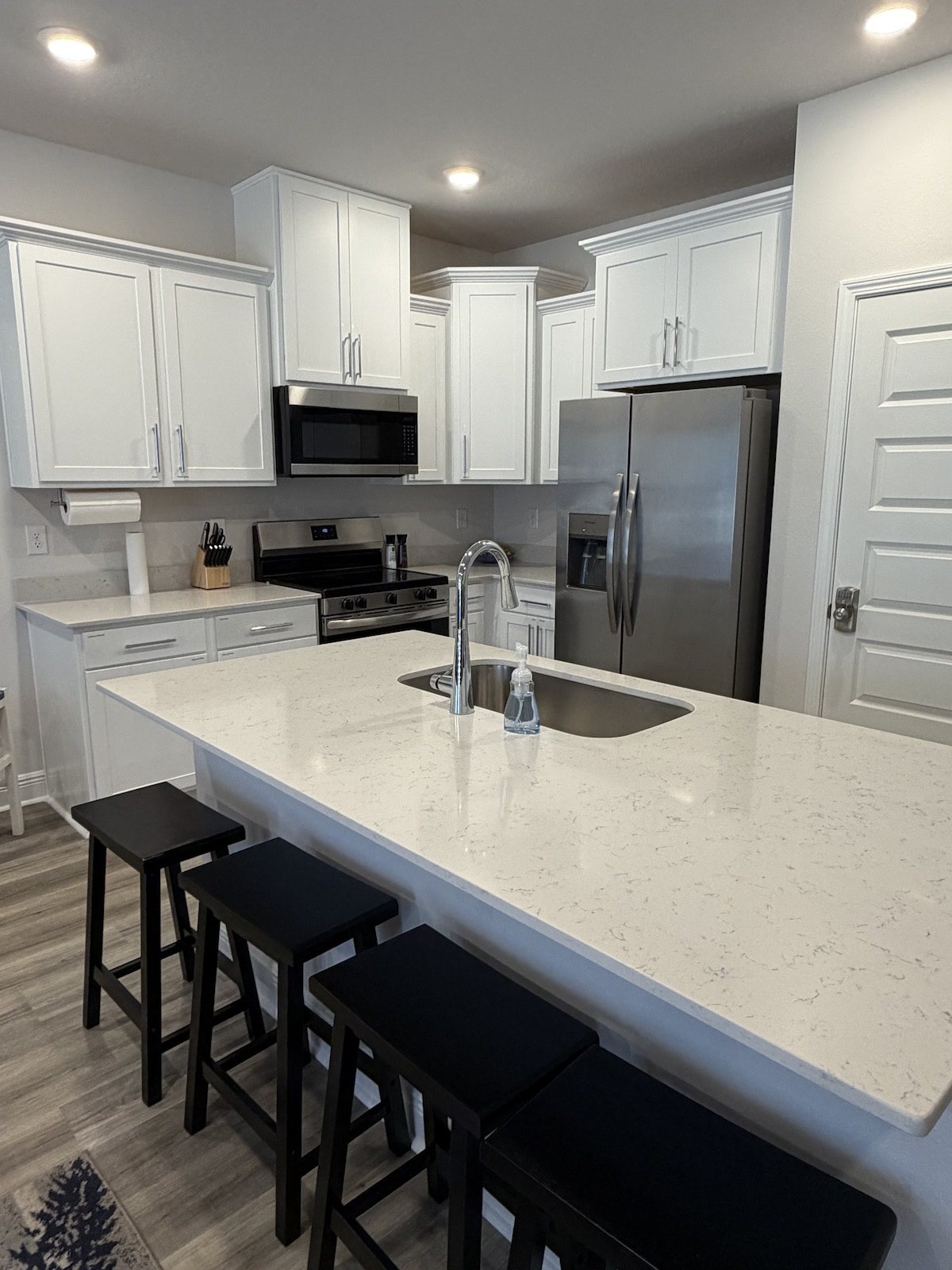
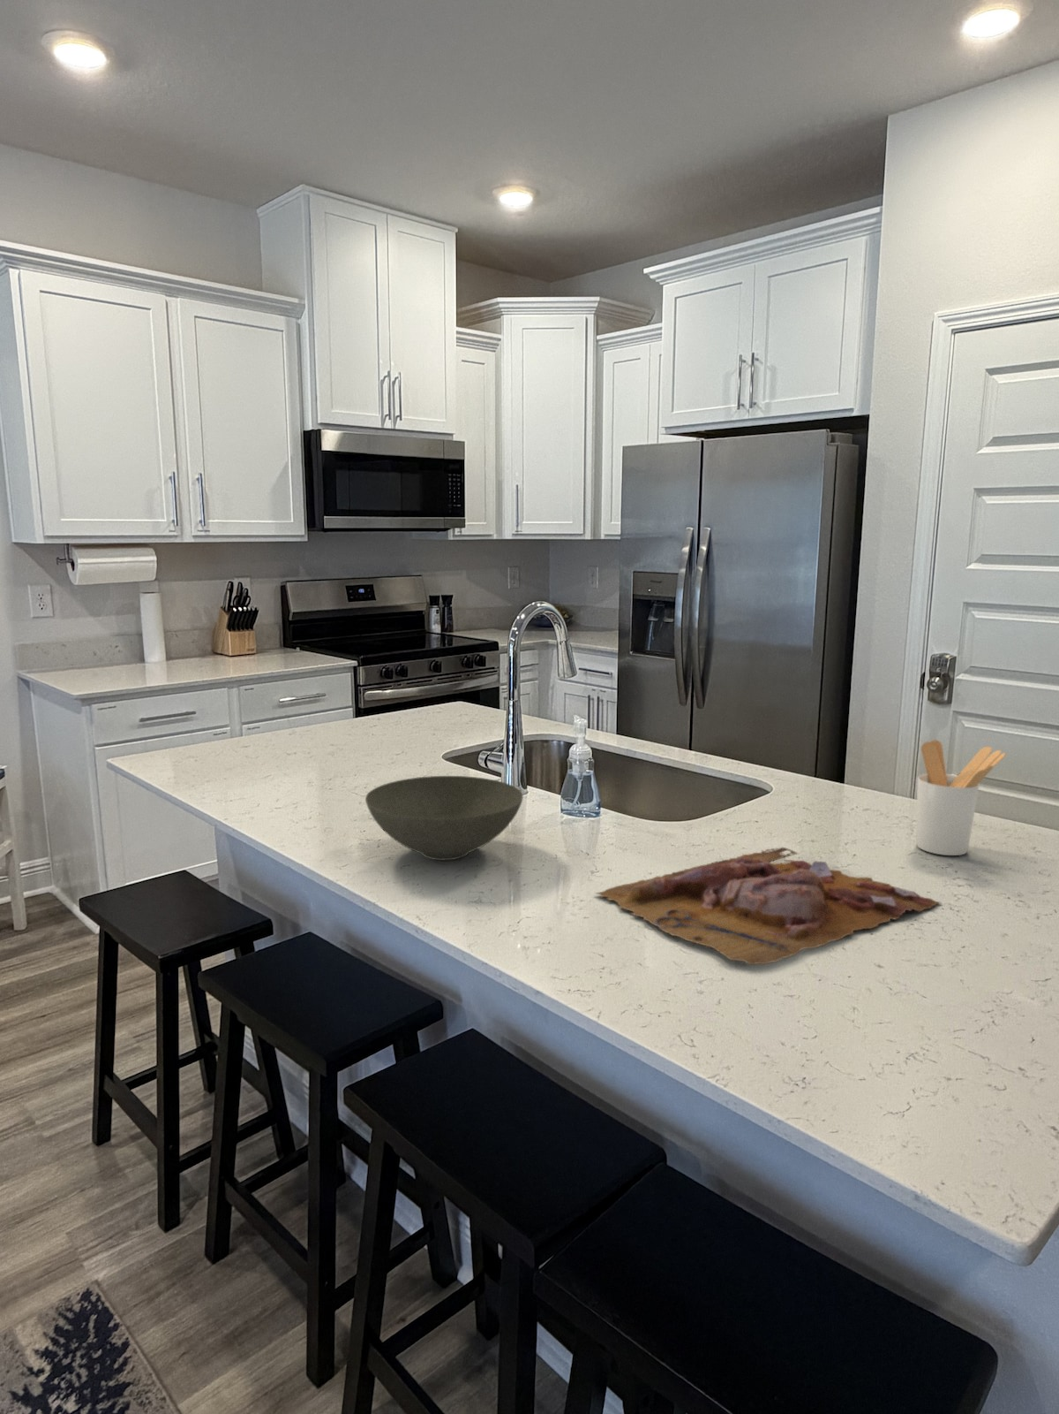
+ cutting board [595,846,941,966]
+ bowl [365,775,524,861]
+ utensil holder [916,739,1007,856]
